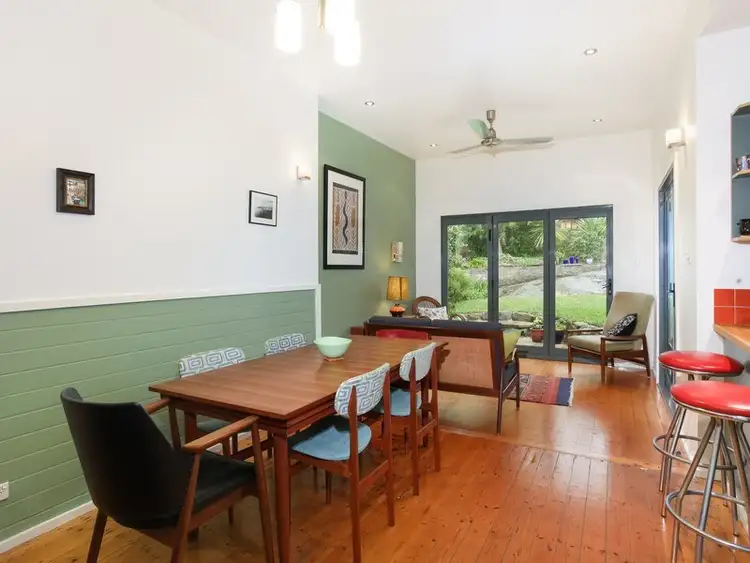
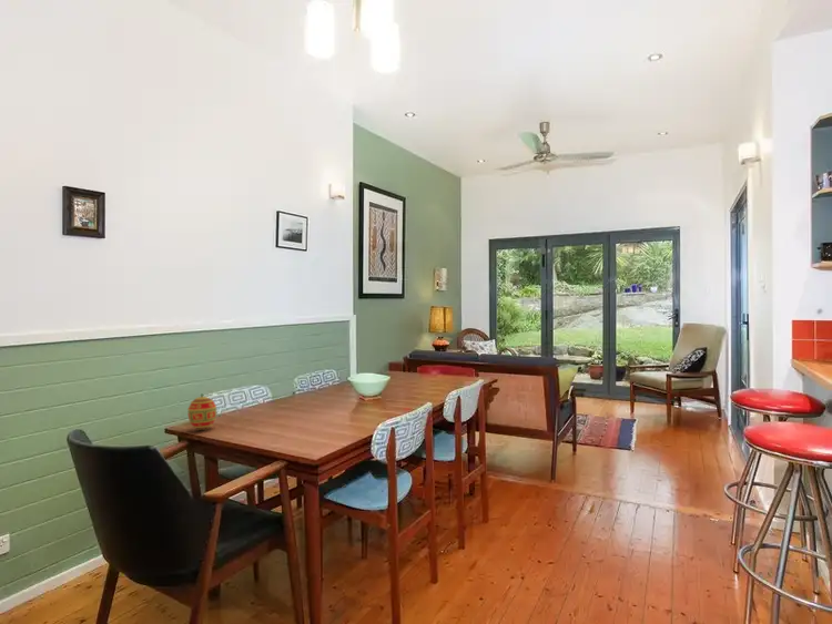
+ decorative egg [186,393,217,431]
